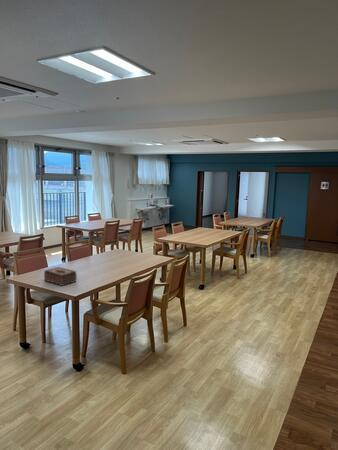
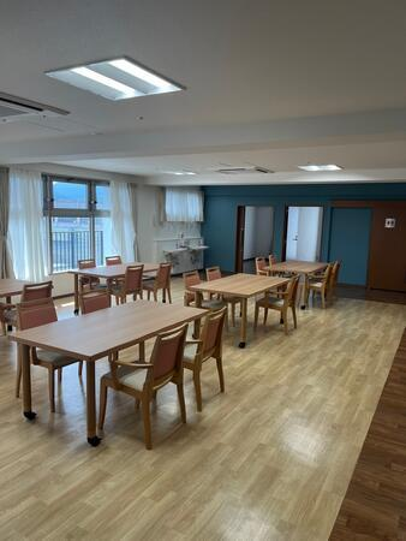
- tissue box [43,266,78,287]
